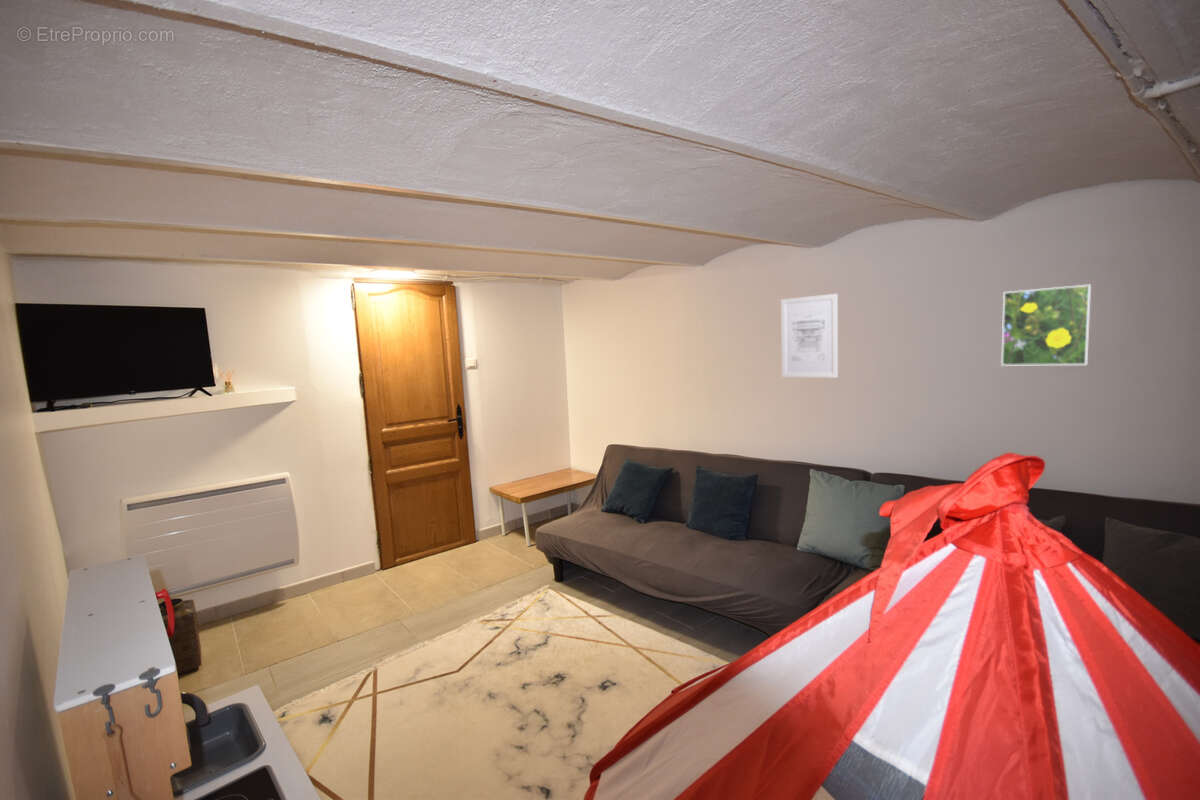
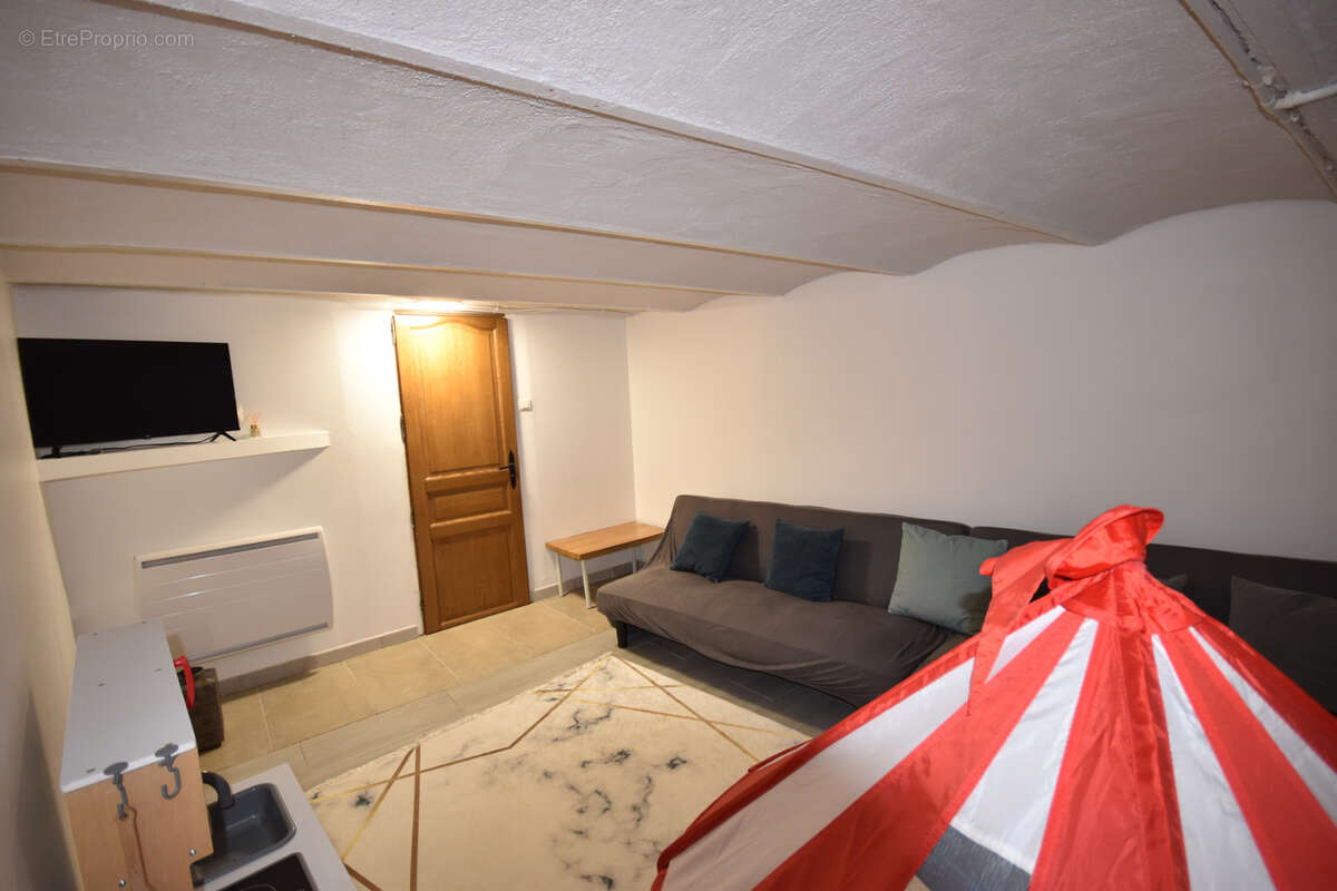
- wall art [780,293,839,379]
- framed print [1000,284,1092,367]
